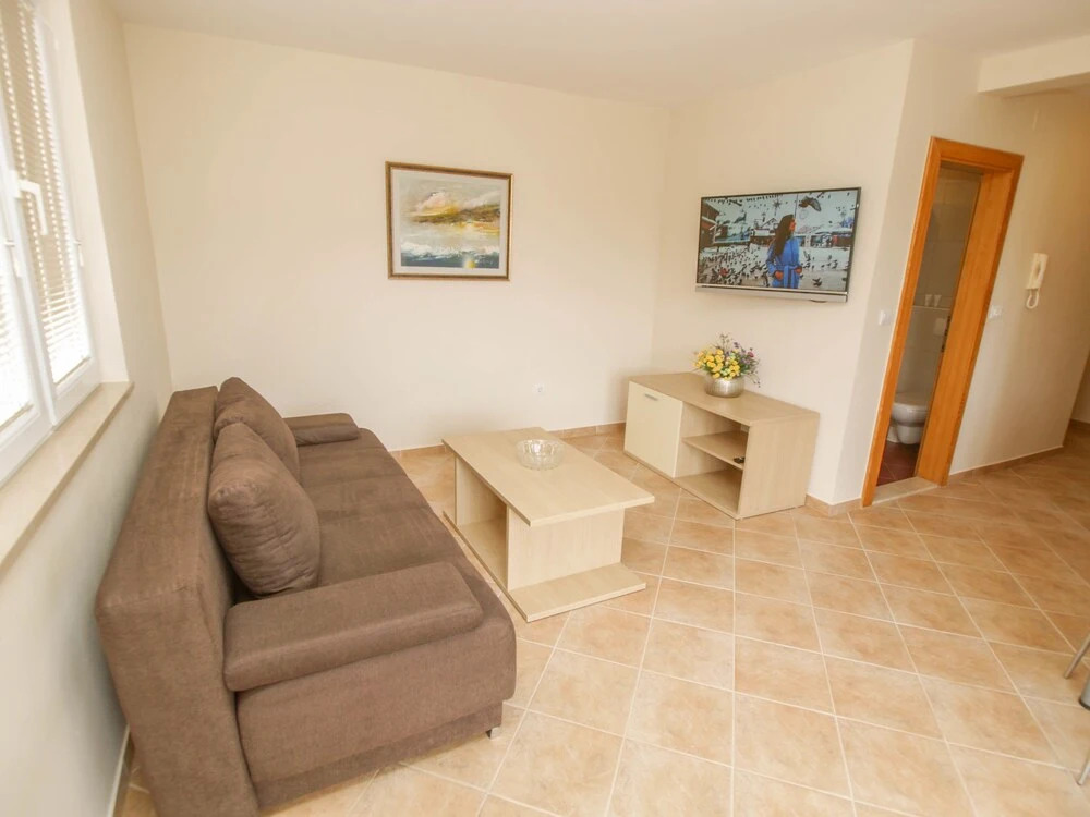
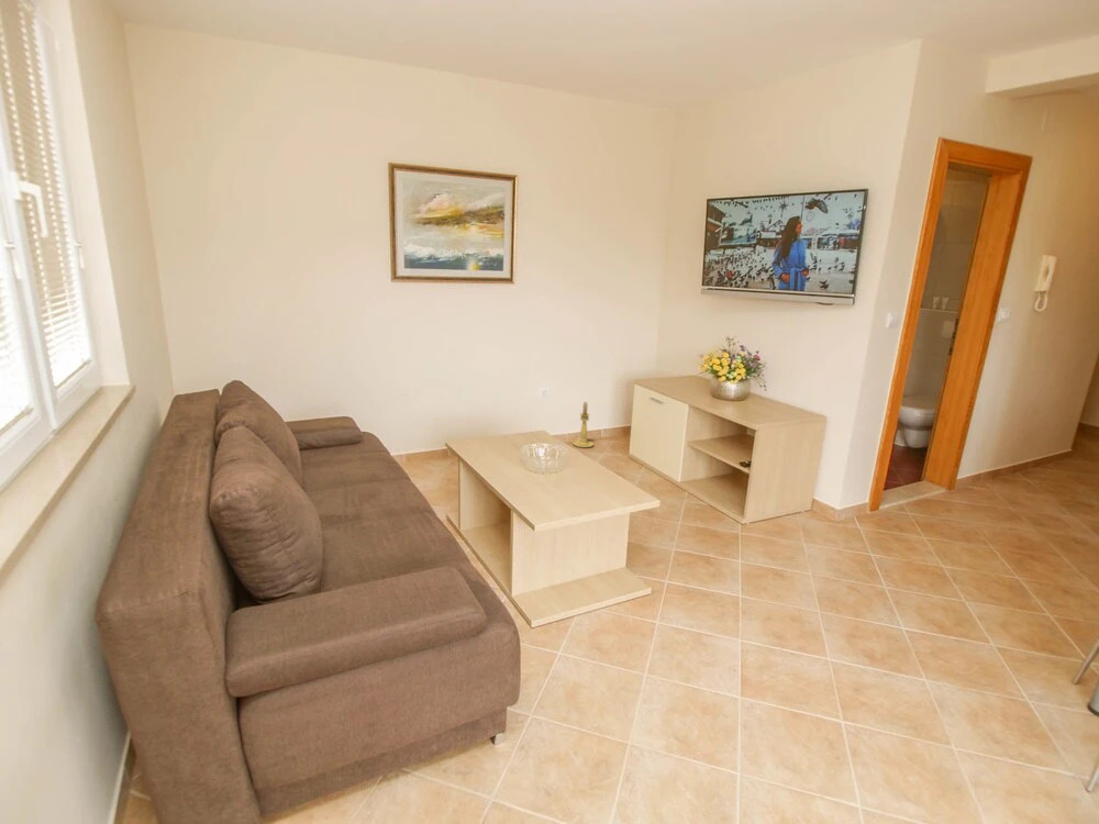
+ candle holder [571,401,595,448]
